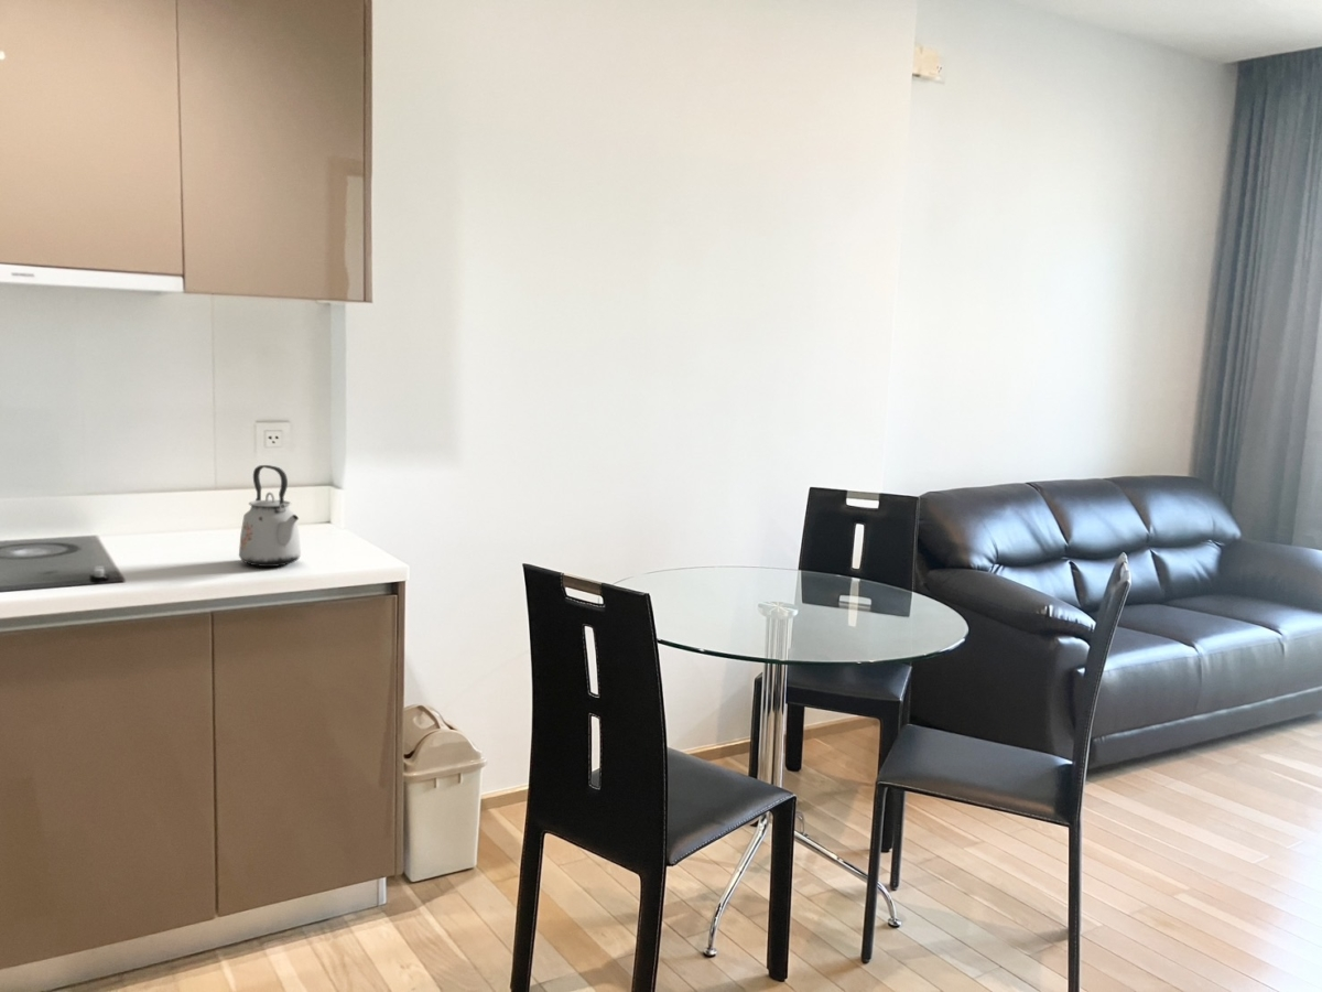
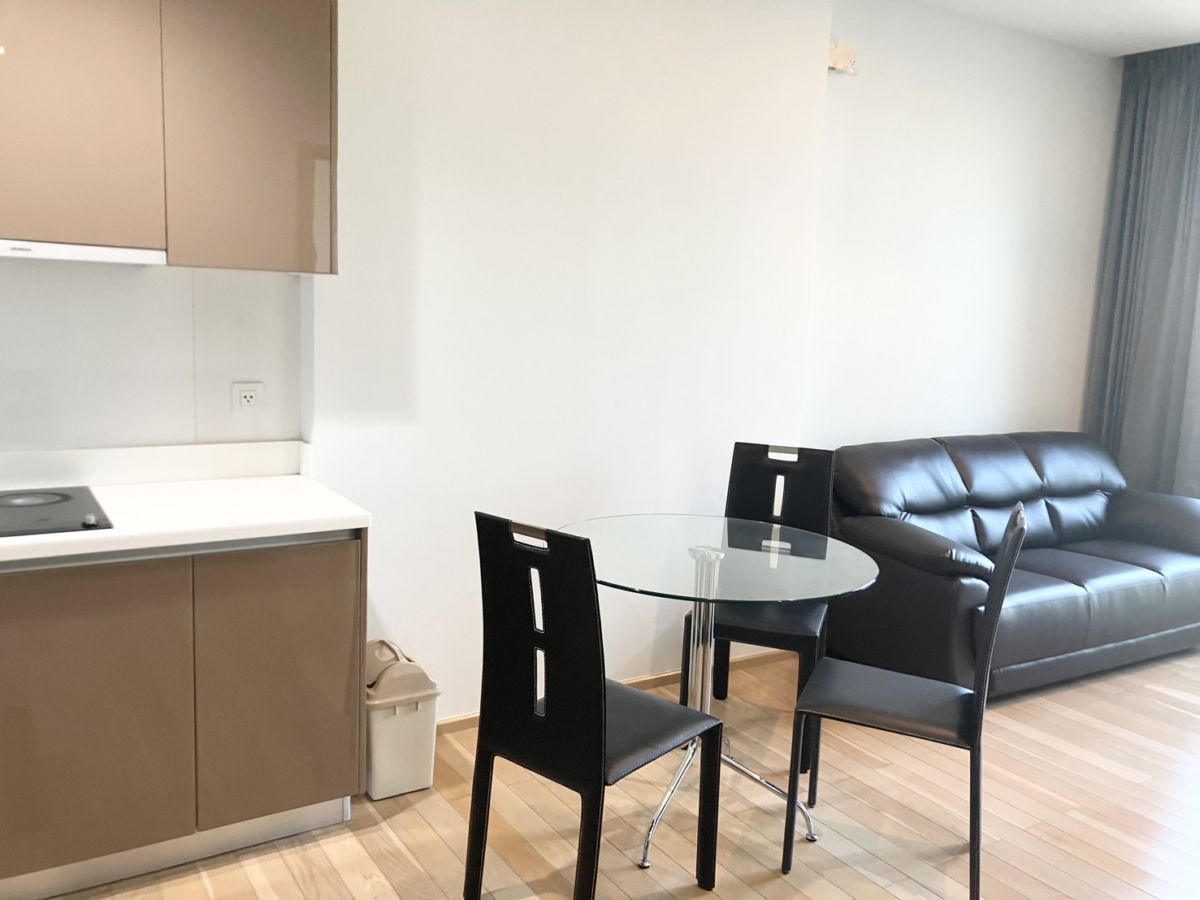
- kettle [238,464,302,568]
